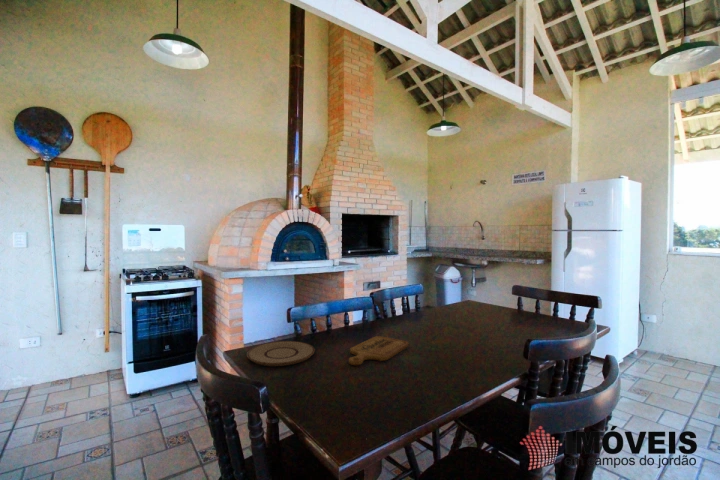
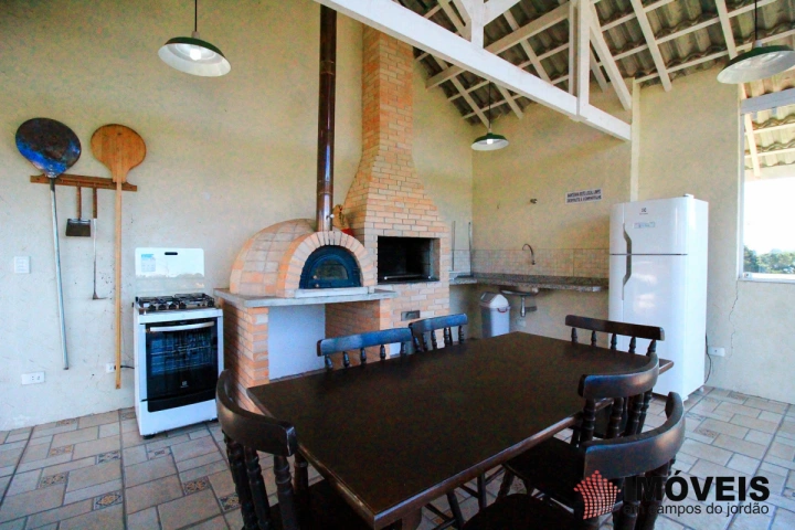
- cutting board [348,335,409,366]
- plate [246,340,316,367]
